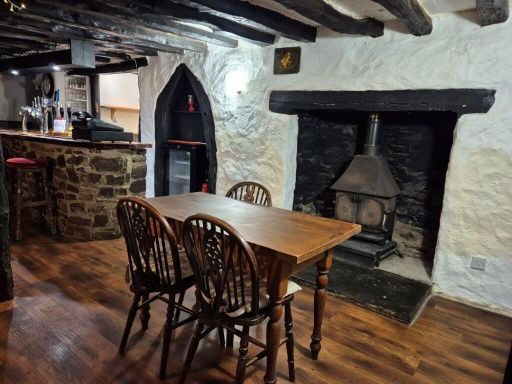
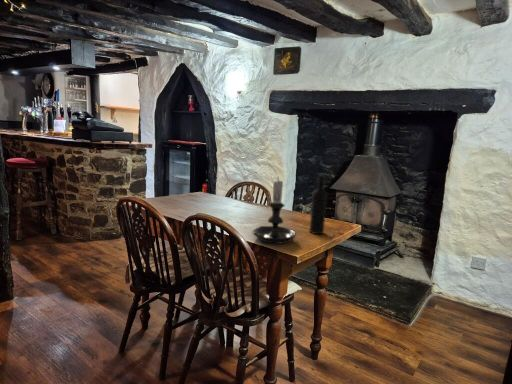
+ wine bottle [309,174,328,235]
+ candle holder [251,175,297,245]
